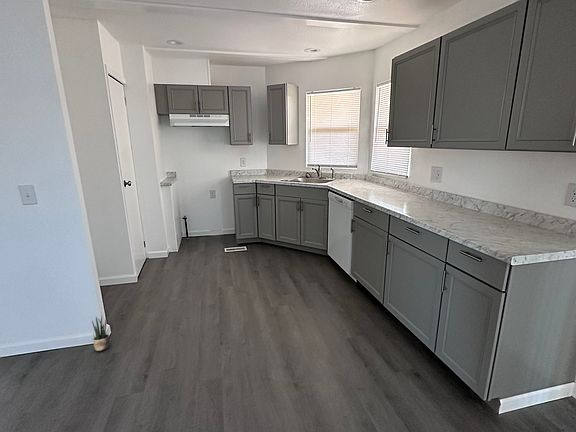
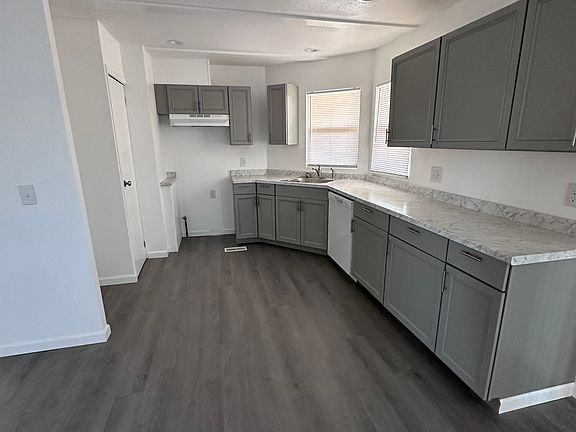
- potted plant [91,316,110,352]
